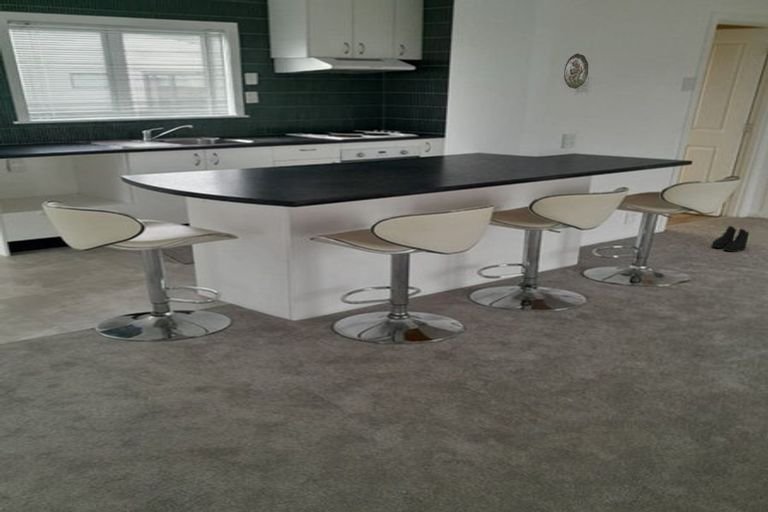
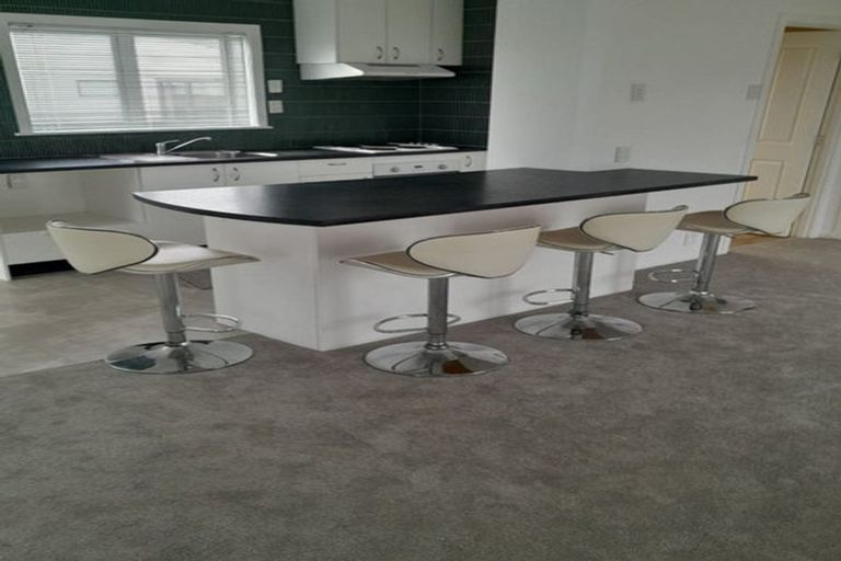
- boots [710,225,750,253]
- decorative plate [563,53,589,90]
